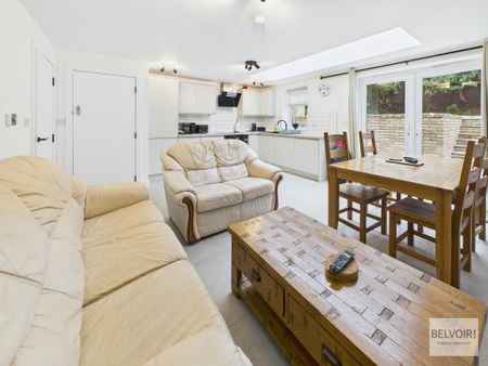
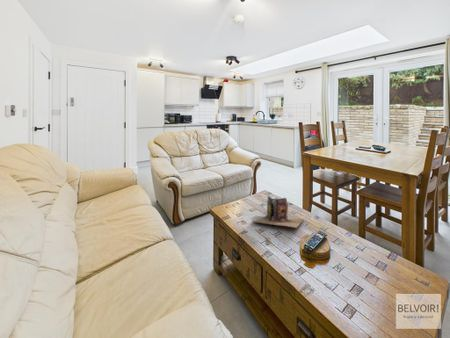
+ books [250,195,304,229]
